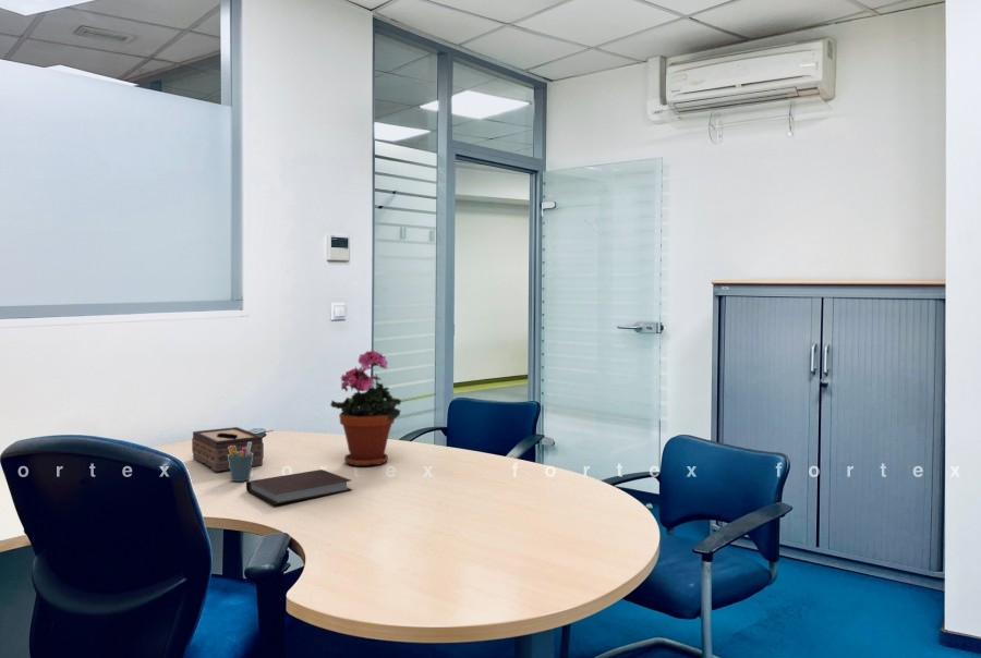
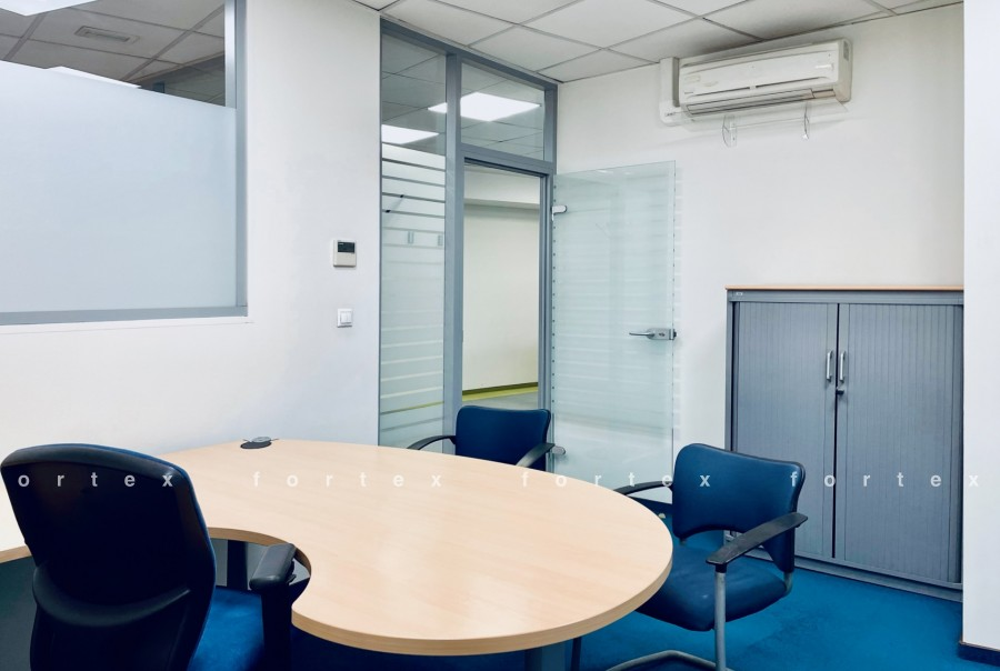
- potted plant [329,349,402,467]
- tissue box [191,426,265,473]
- notebook [245,468,353,505]
- pen holder [228,442,253,483]
